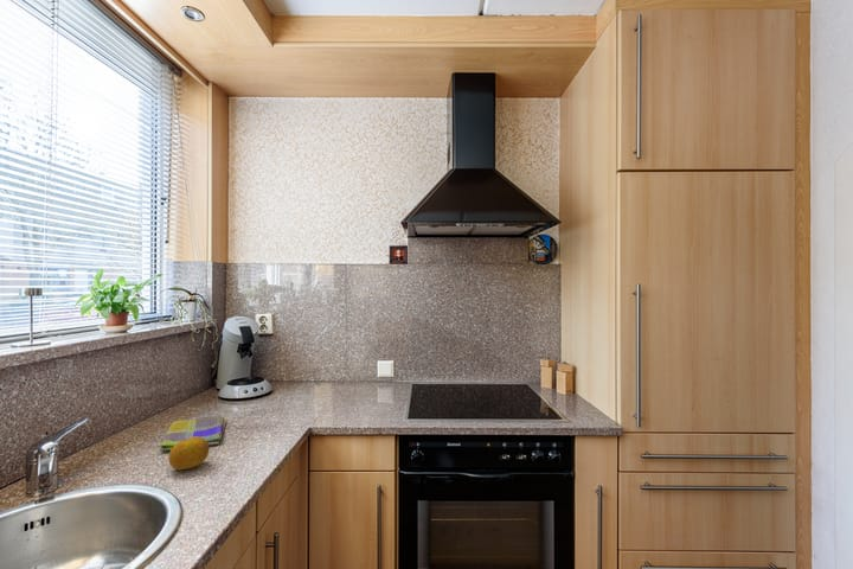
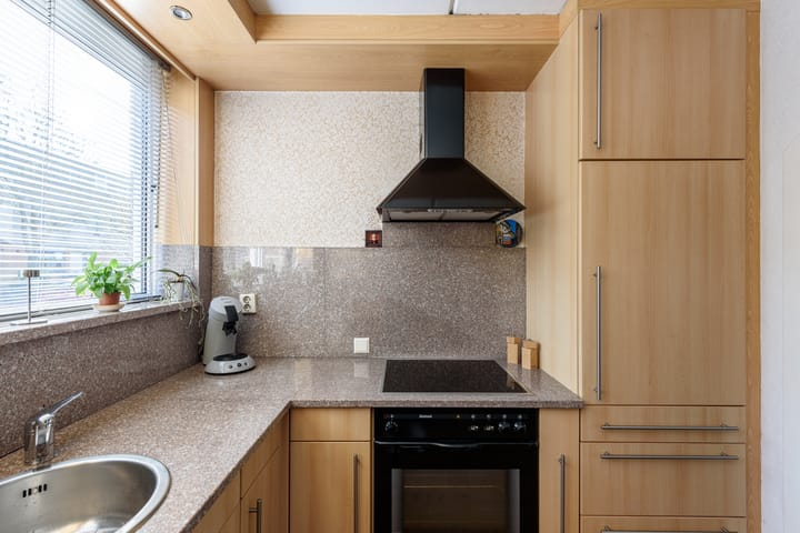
- fruit [167,436,211,471]
- dish towel [159,414,227,452]
